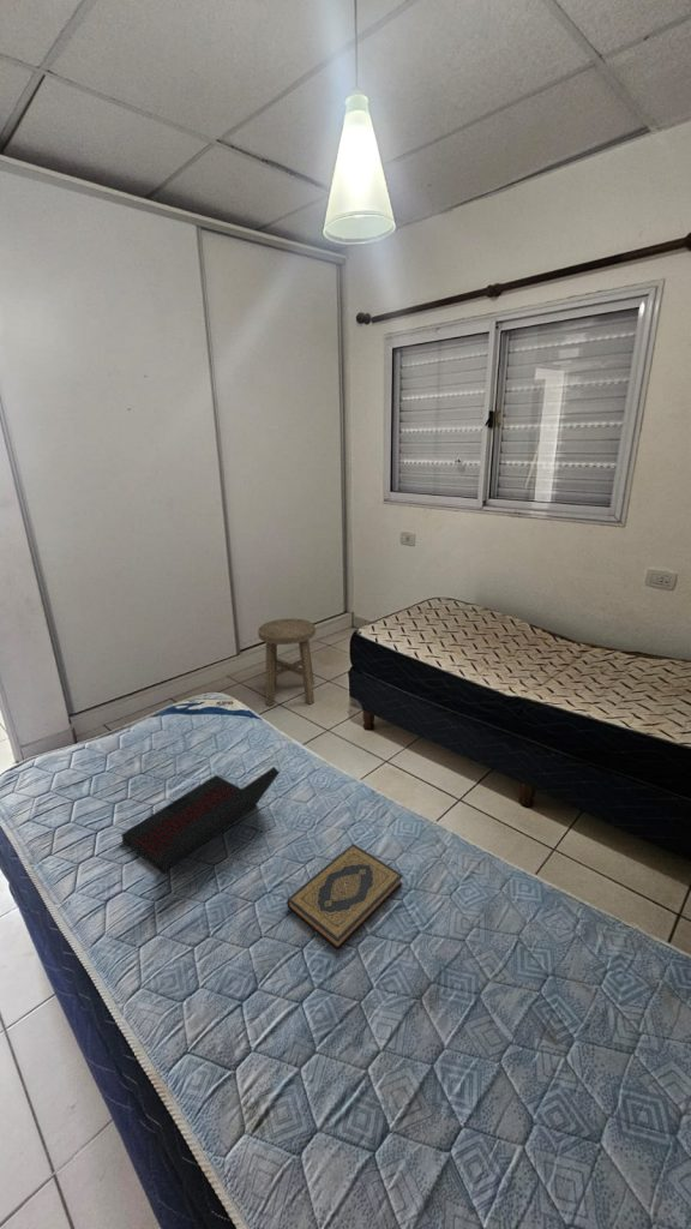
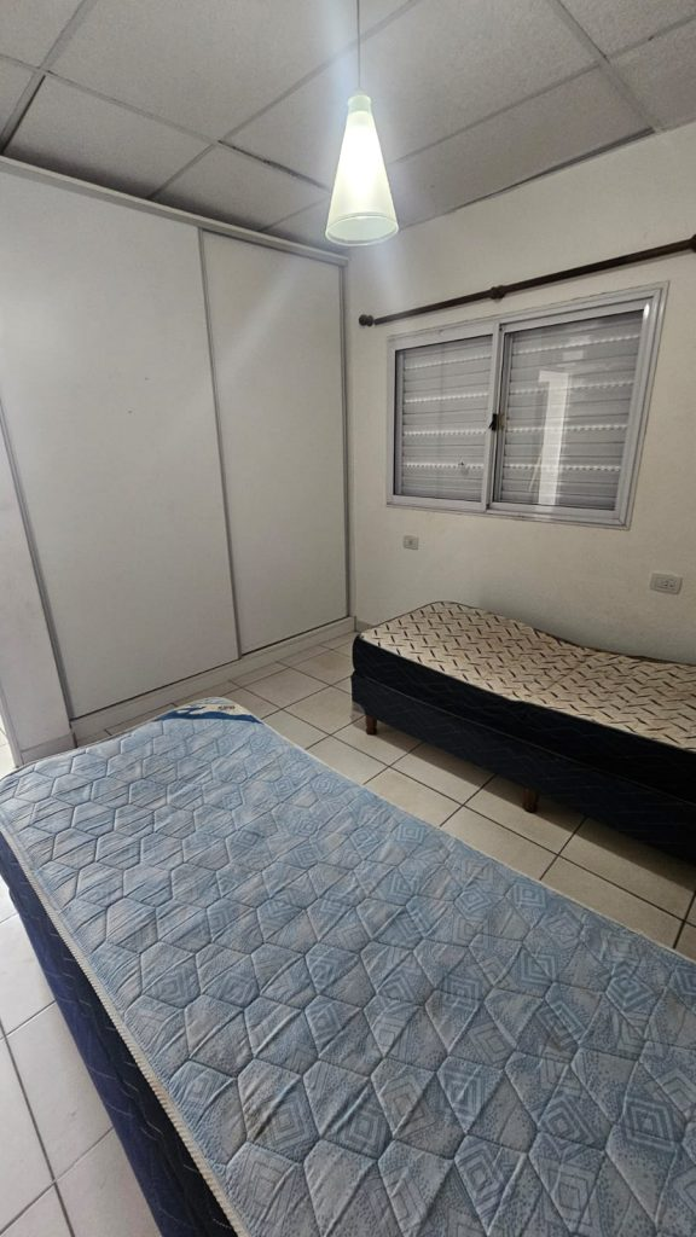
- hardback book [286,843,404,952]
- laptop [120,766,281,875]
- stool [257,618,317,707]
